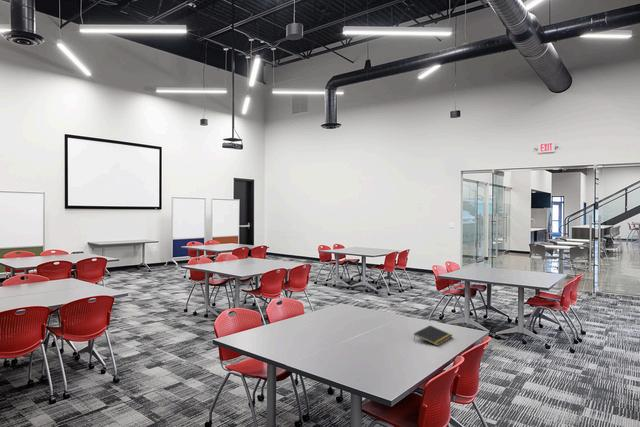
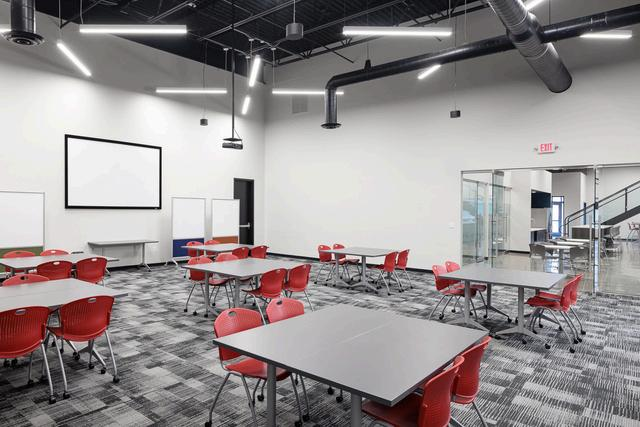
- notepad [413,324,453,347]
